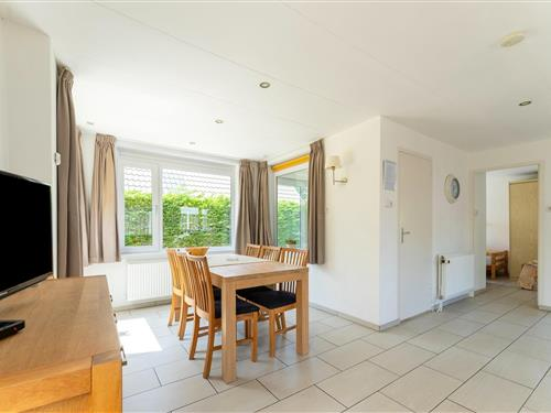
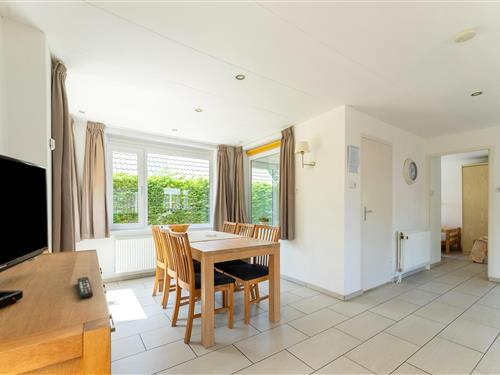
+ remote control [76,276,94,300]
